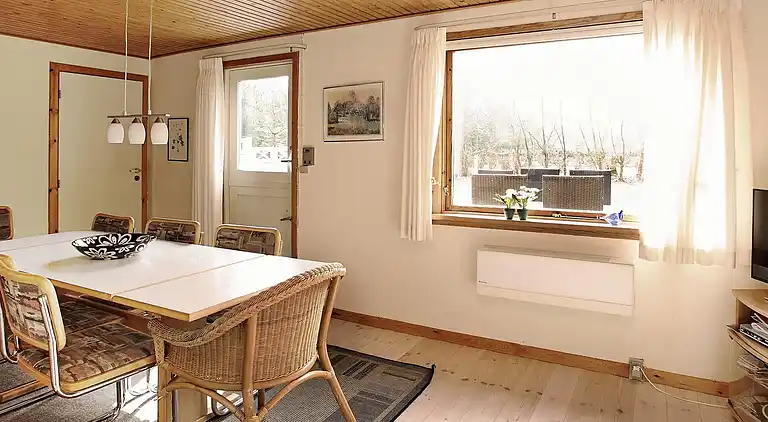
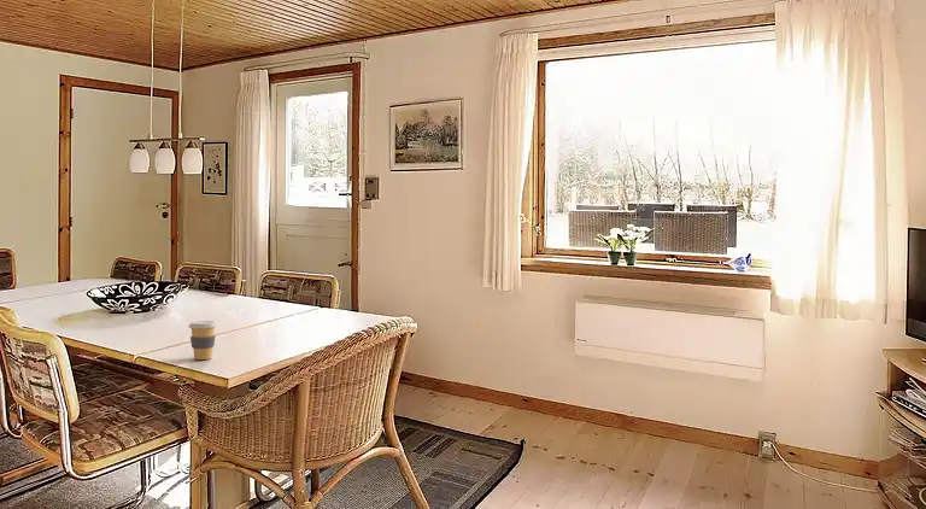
+ coffee cup [187,320,218,361]
